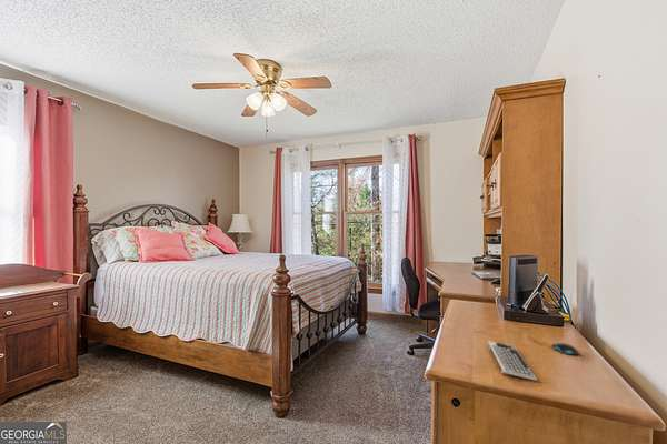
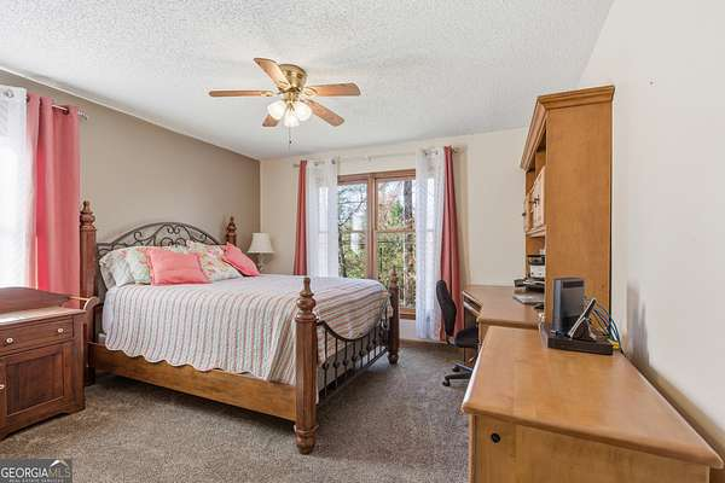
- keyboard [487,340,538,382]
- mouse [526,335,580,356]
